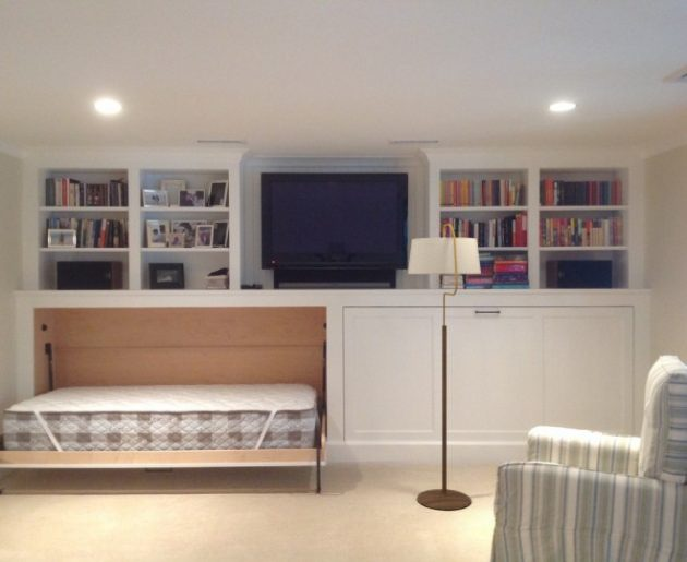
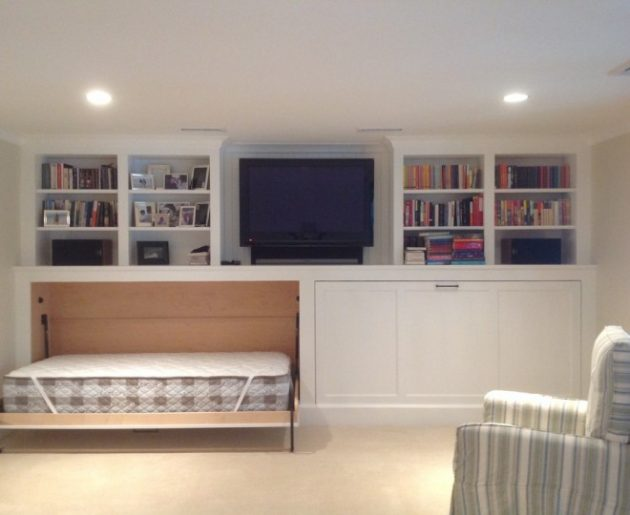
- floor lamp [407,223,482,511]
